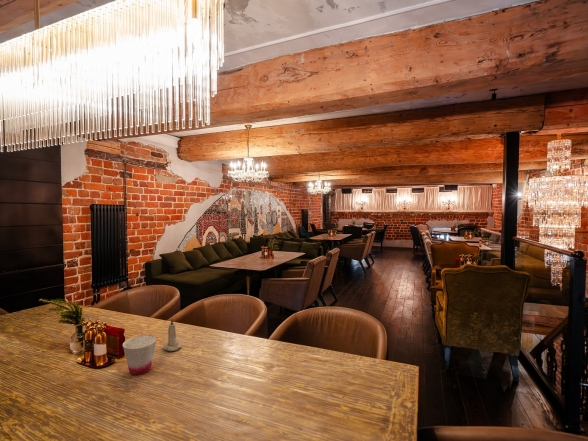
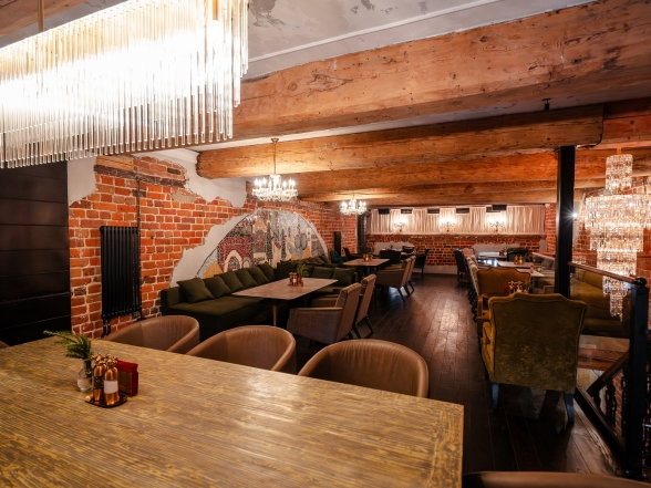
- cup [122,334,158,376]
- candle [162,318,182,352]
